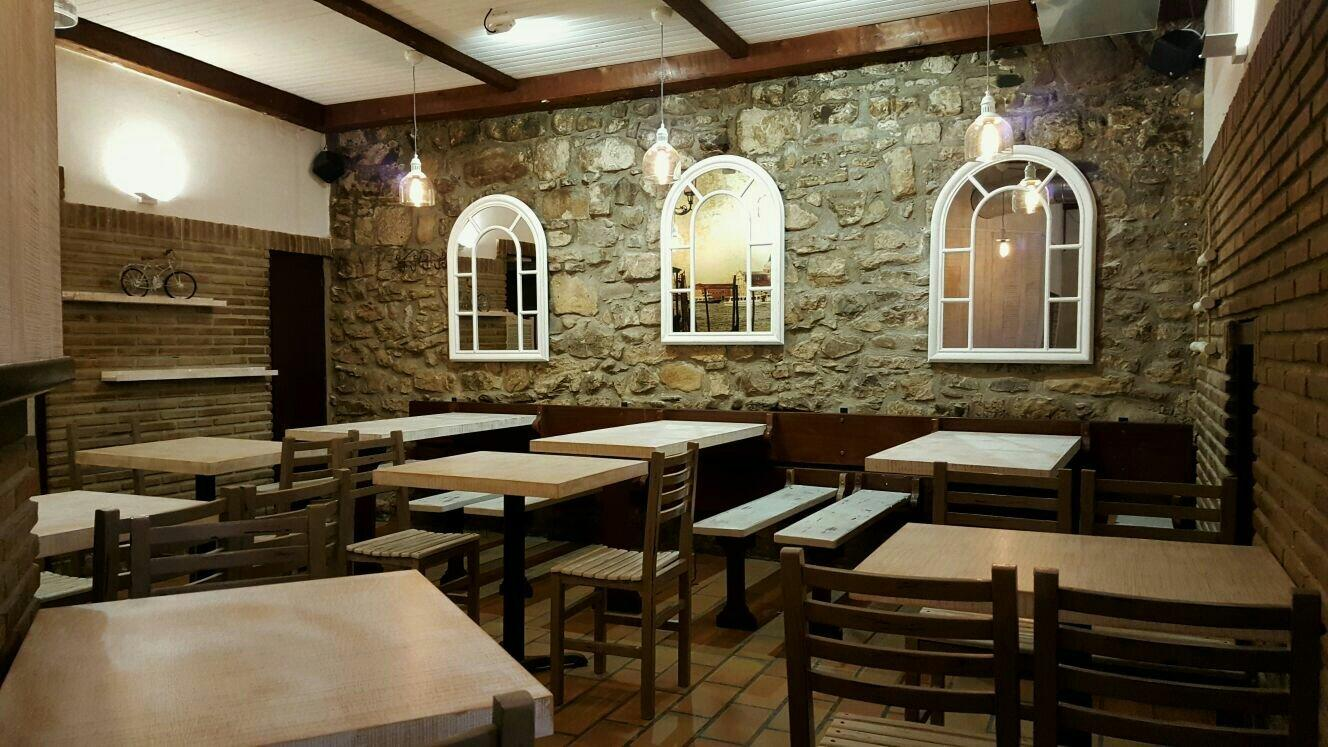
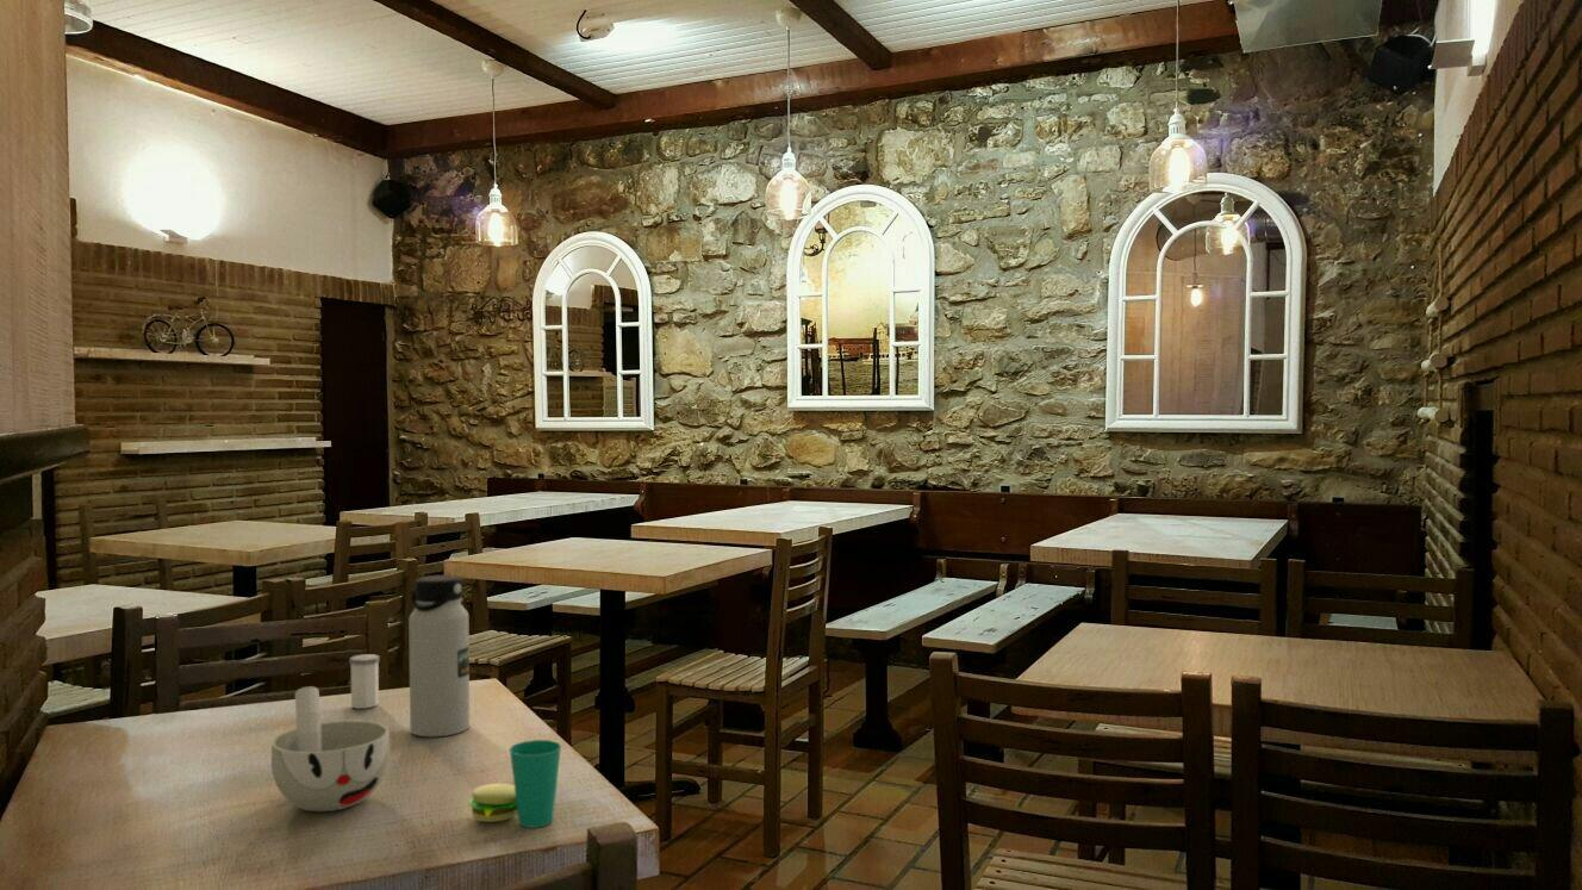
+ water bottle [407,574,471,737]
+ cup [270,685,391,813]
+ cup [468,739,562,829]
+ salt shaker [348,653,381,710]
